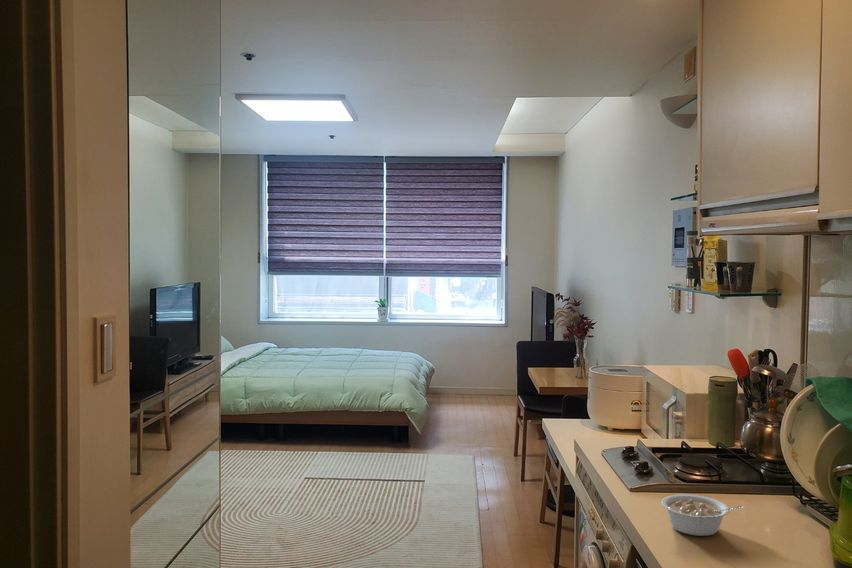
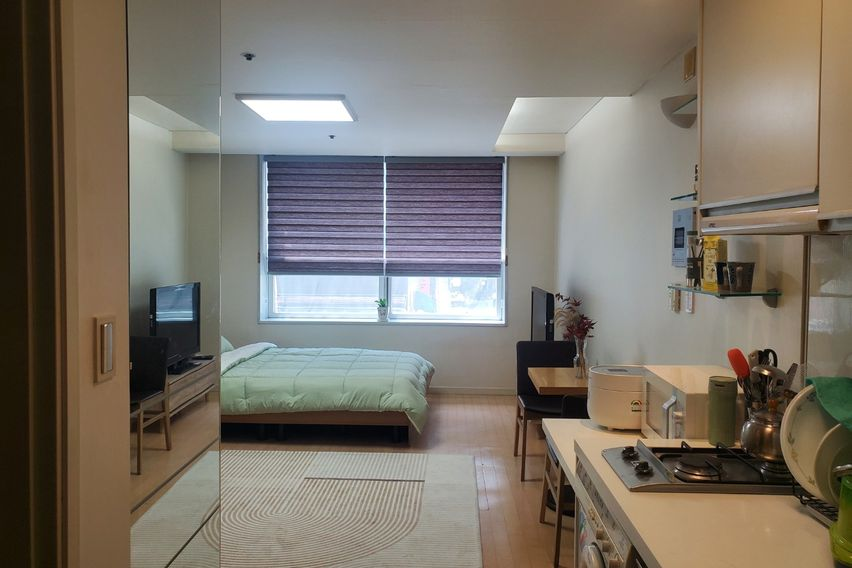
- legume [660,494,745,537]
